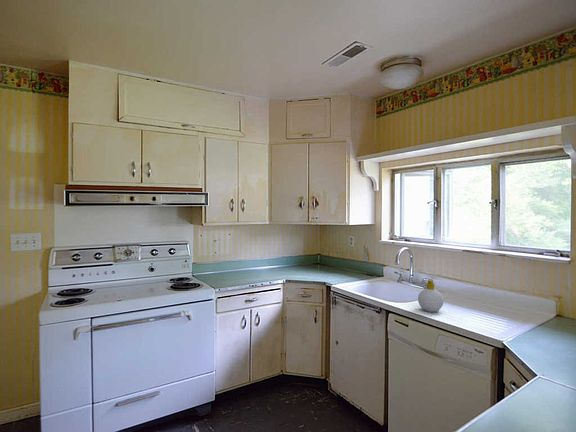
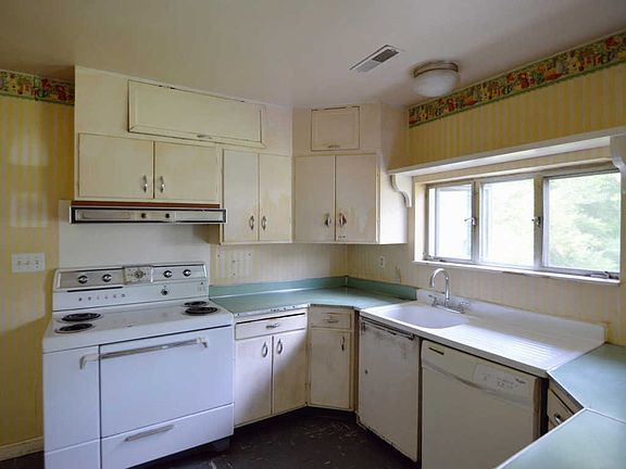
- soap bottle [417,279,444,313]
